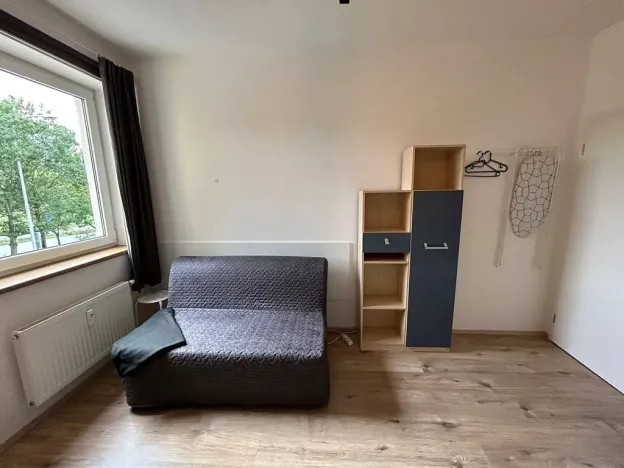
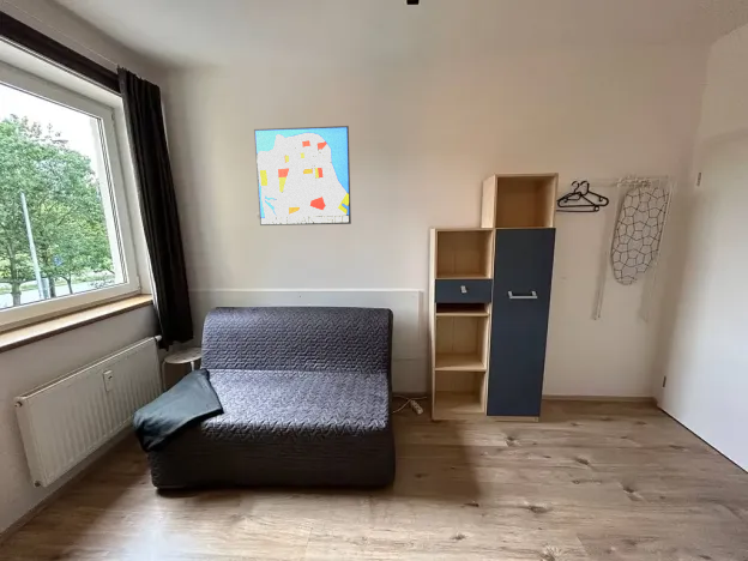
+ wall art [253,125,352,227]
